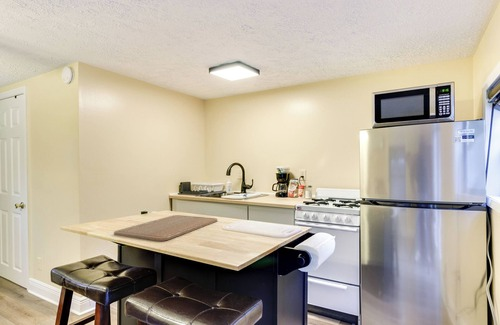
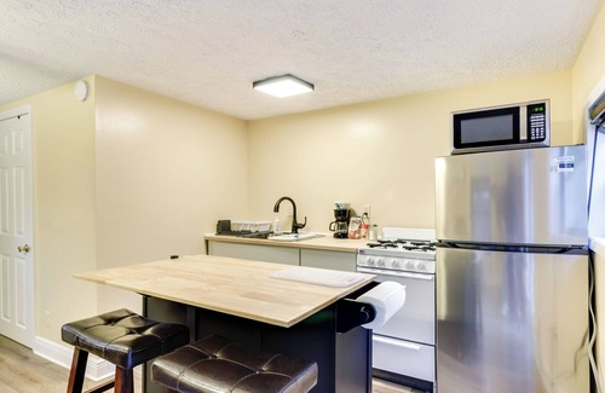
- chopping board [113,214,218,242]
